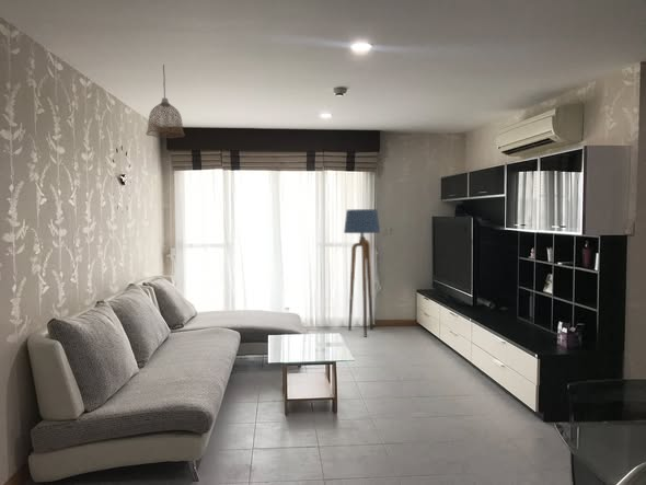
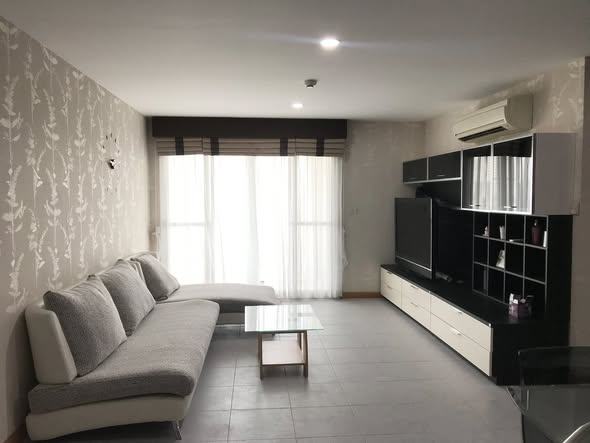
- floor lamp [343,208,381,337]
- pendant lamp [145,63,186,139]
